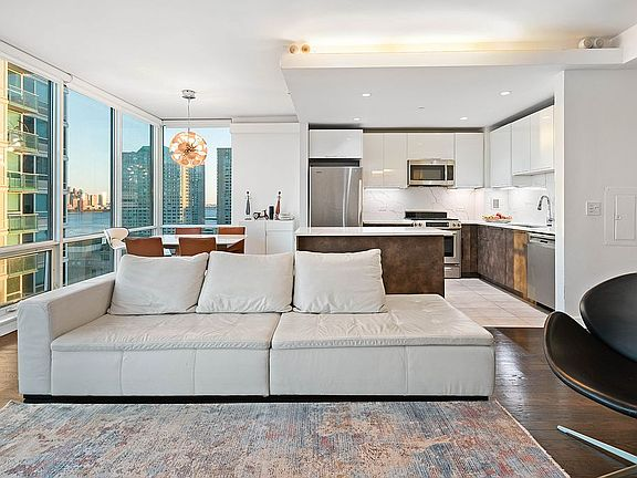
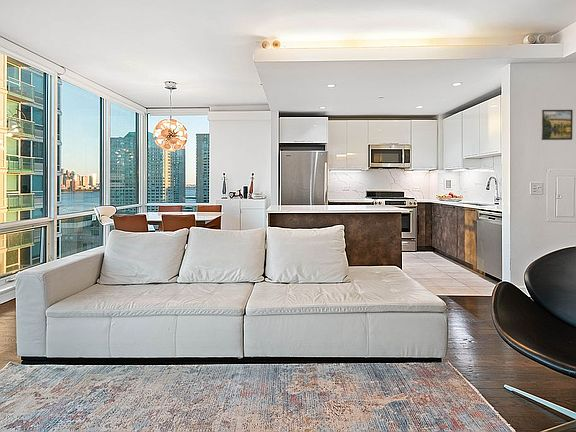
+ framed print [540,109,574,141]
